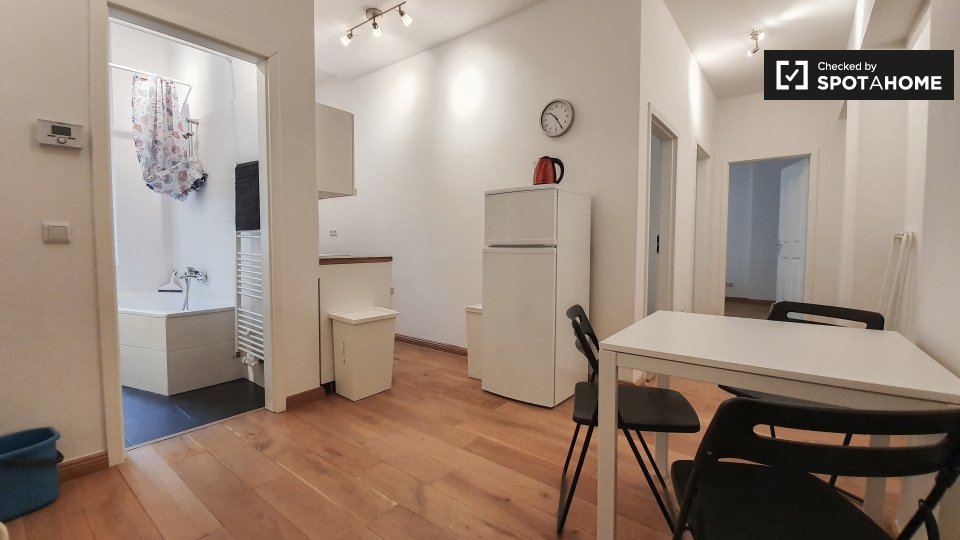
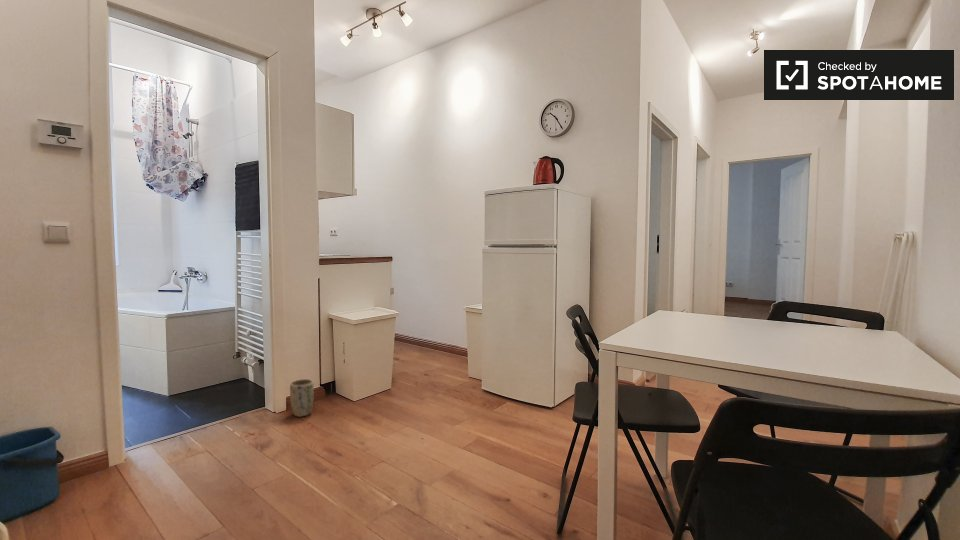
+ plant pot [289,378,315,418]
